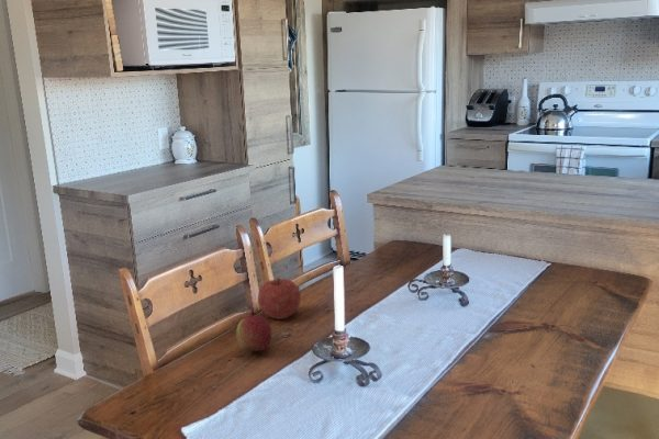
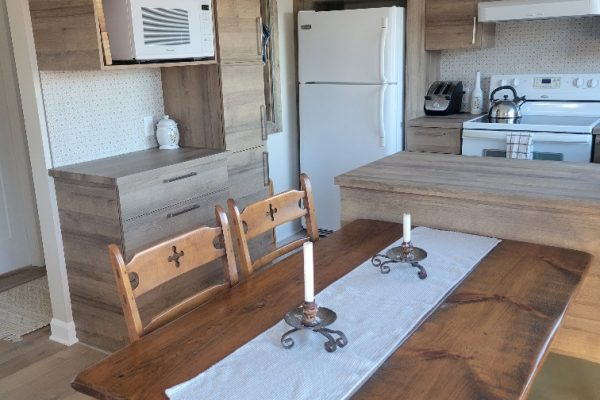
- apple [235,314,272,352]
- fruit [257,275,302,320]
